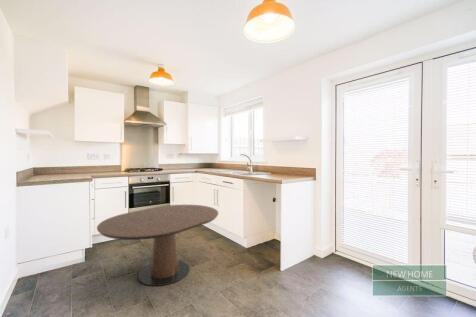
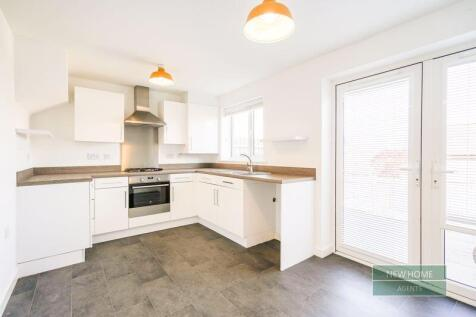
- dining table [96,204,219,287]
